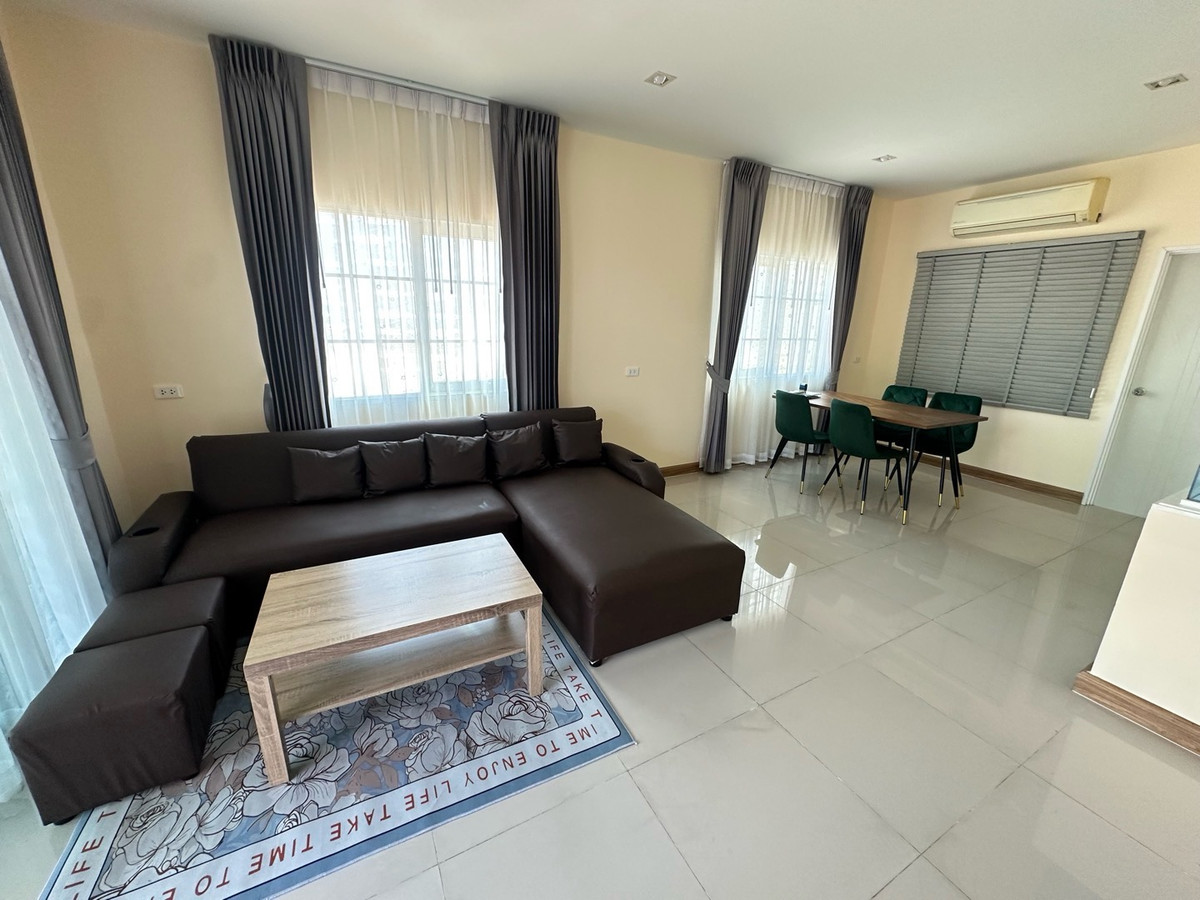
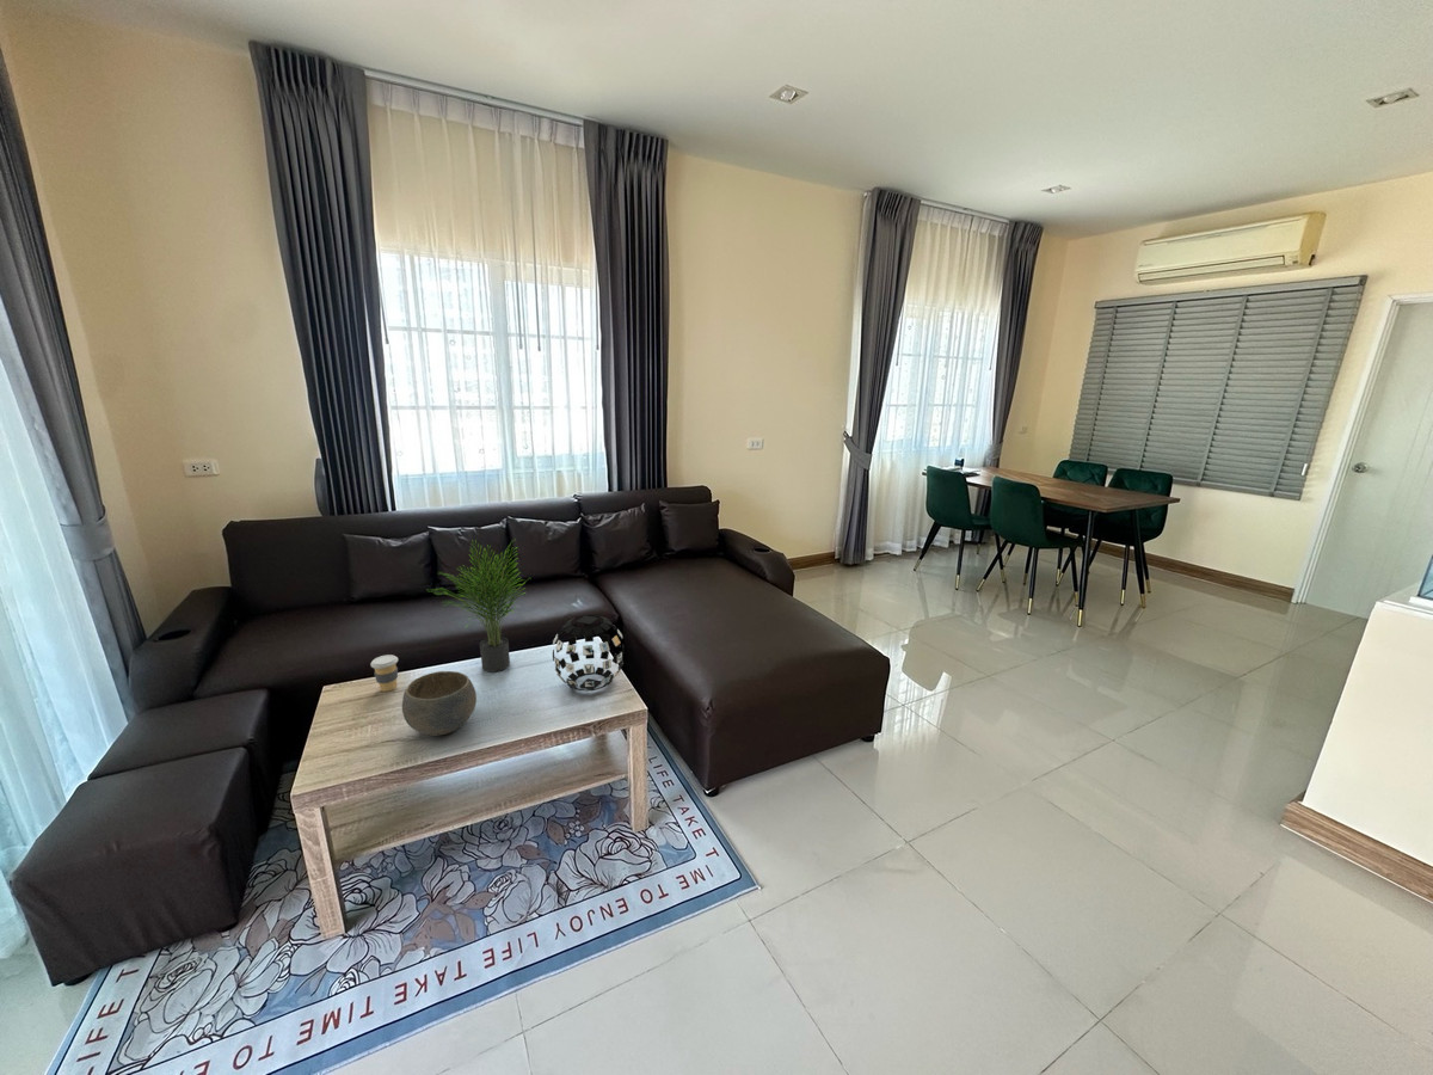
+ coffee cup [369,653,399,693]
+ bowl [401,670,478,737]
+ potted plant [428,539,530,672]
+ decorative ball [552,614,626,693]
